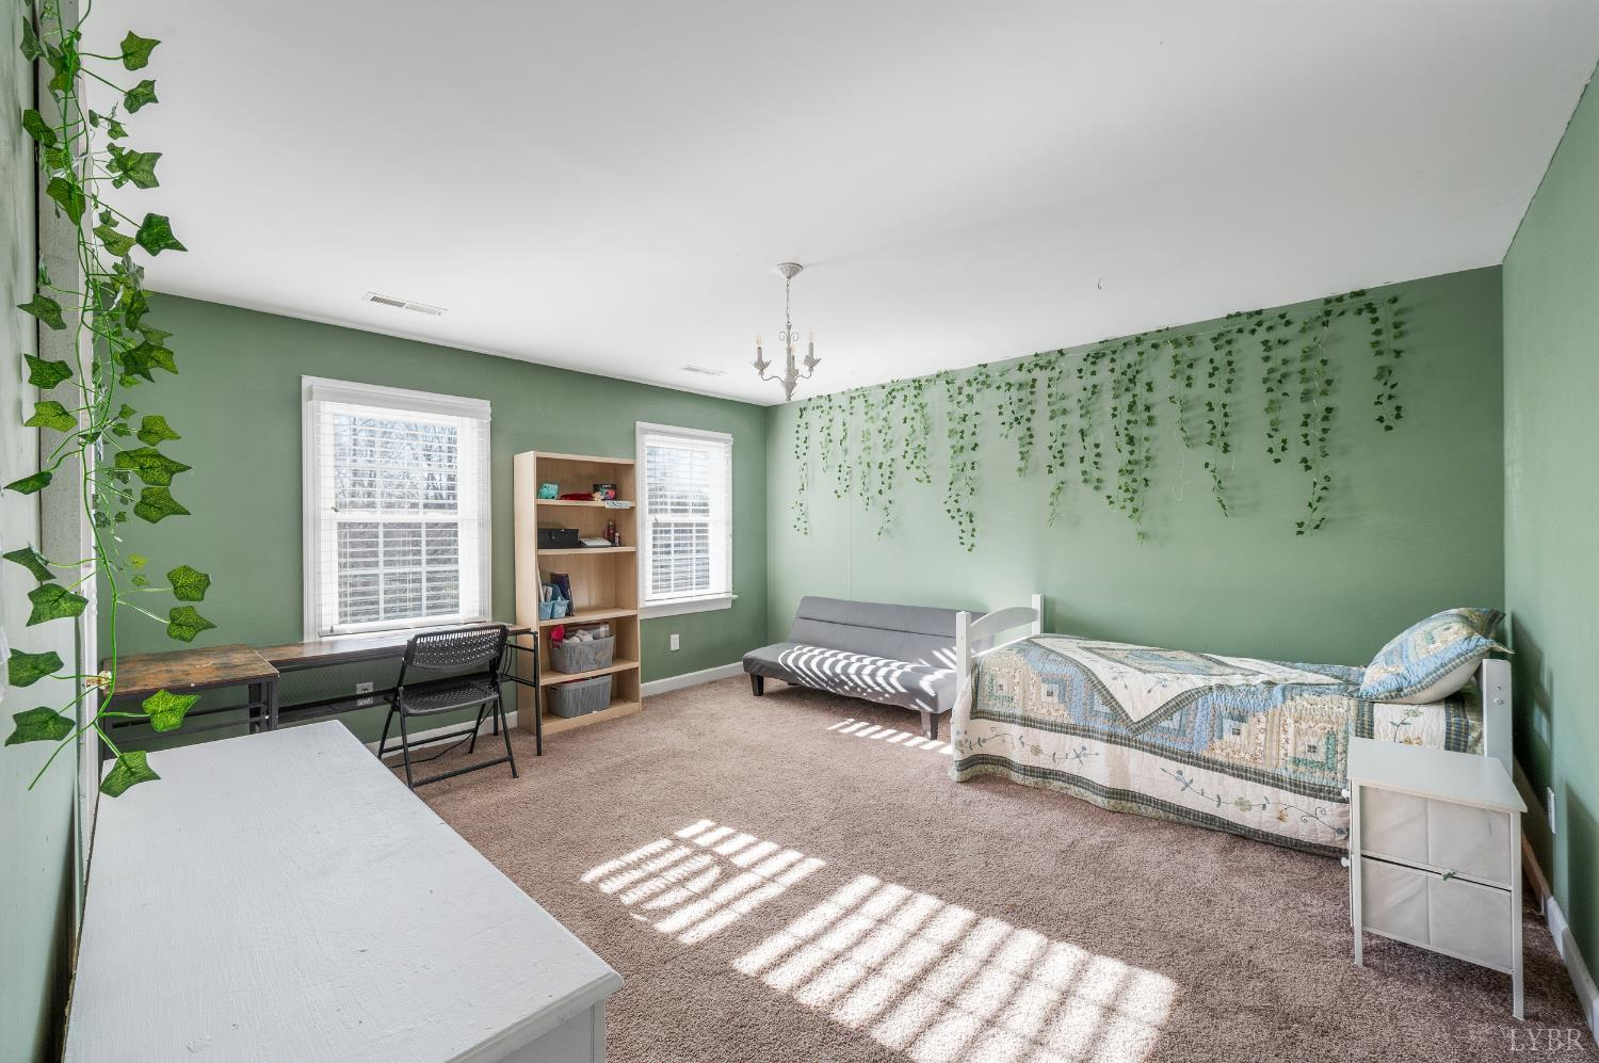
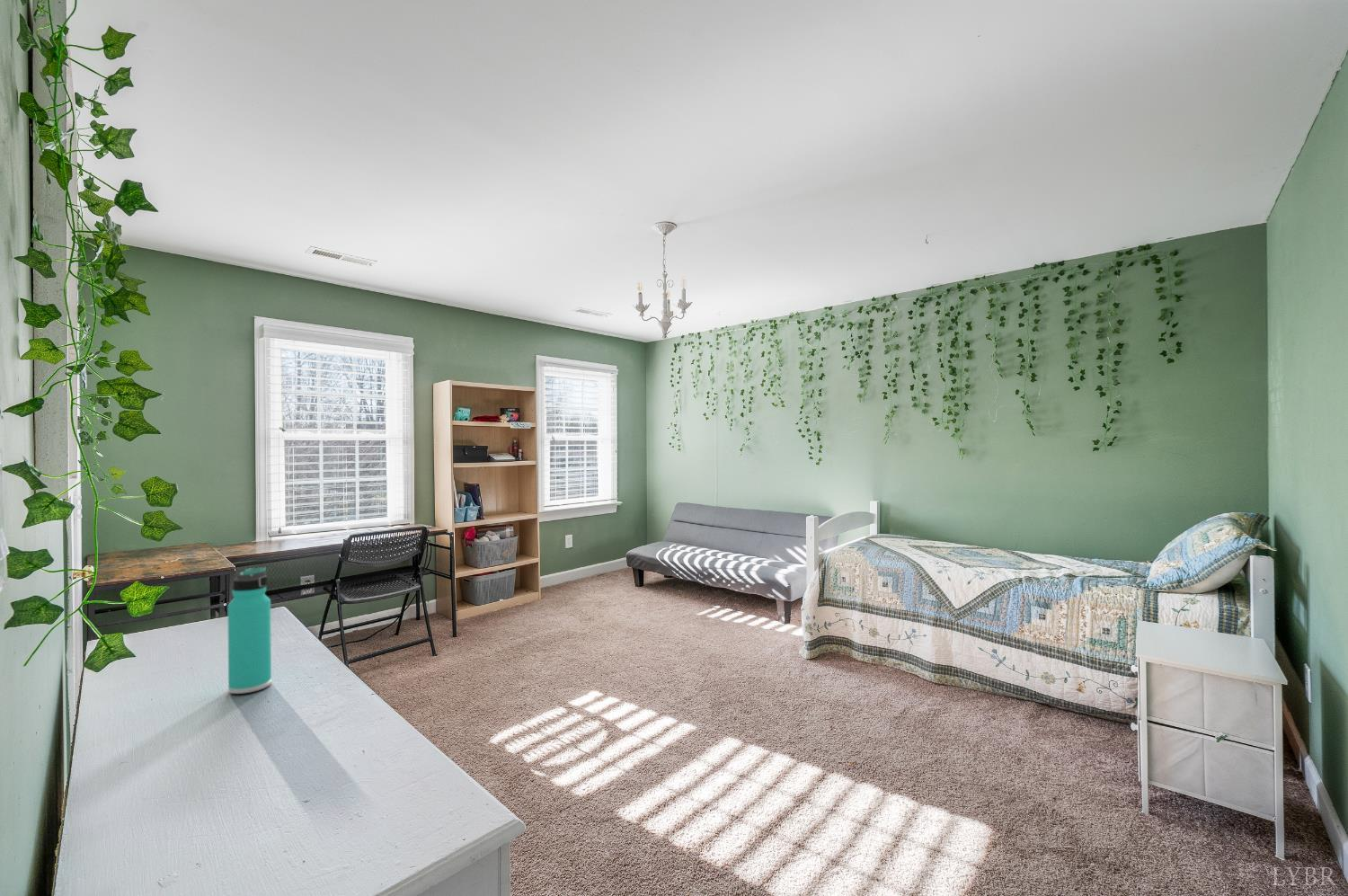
+ thermos bottle [226,566,272,695]
